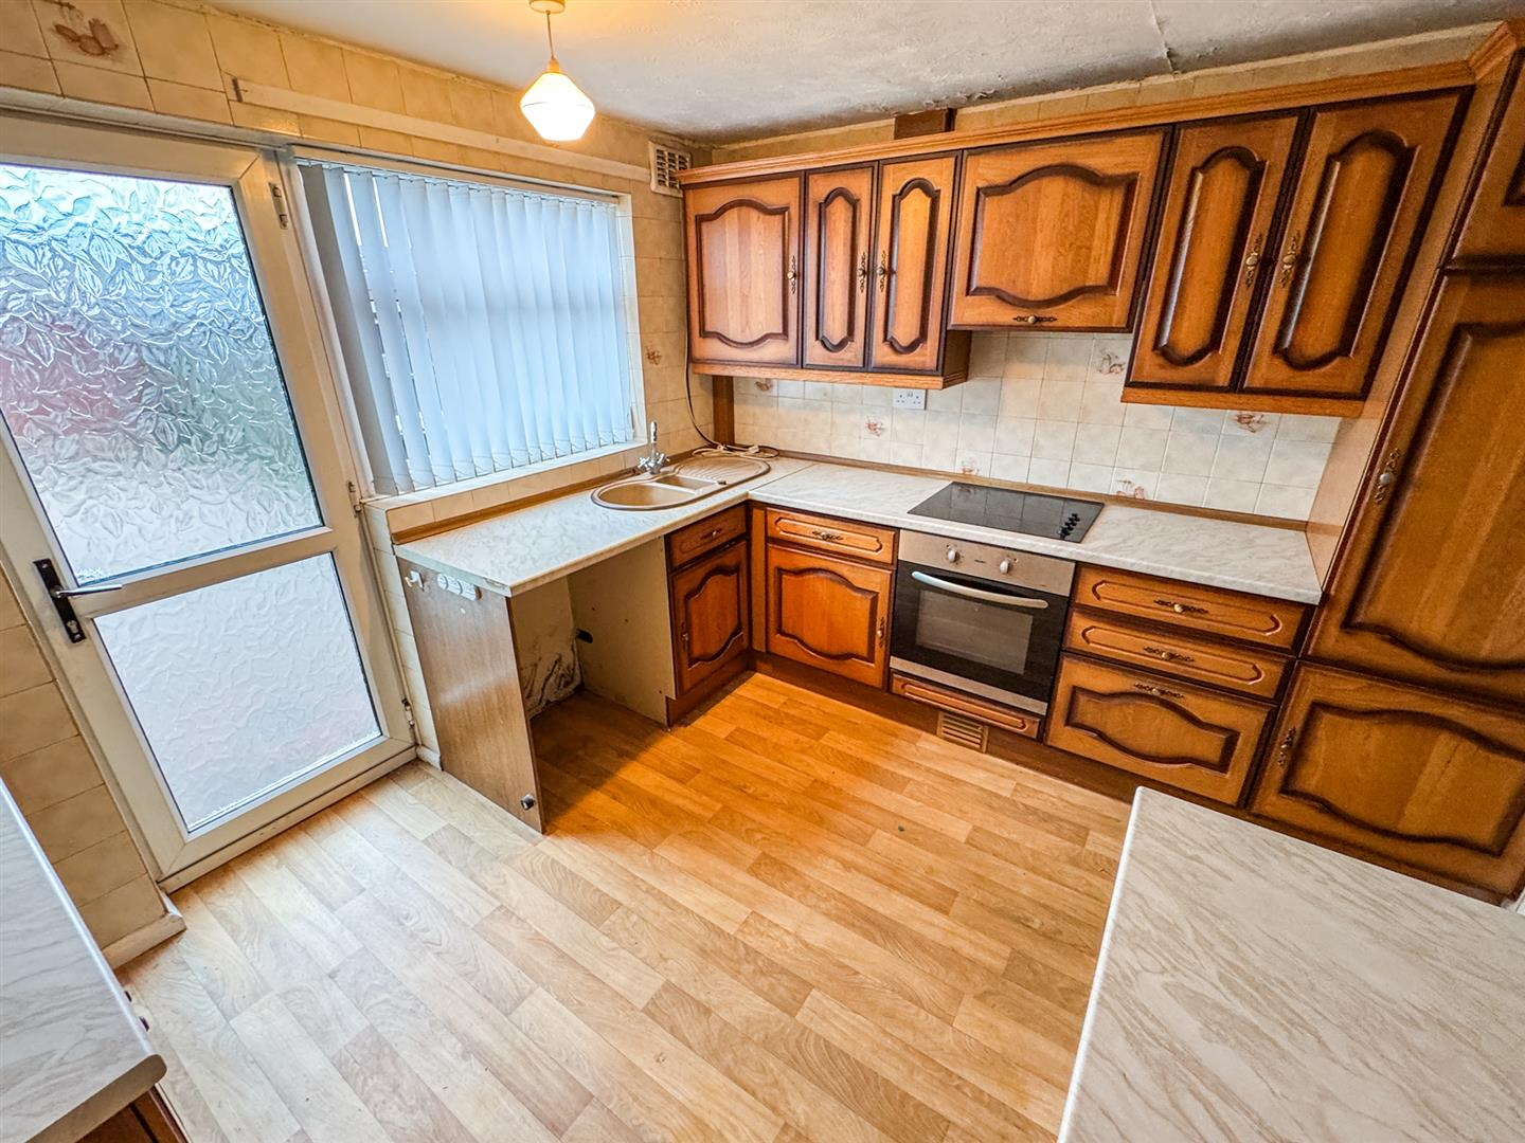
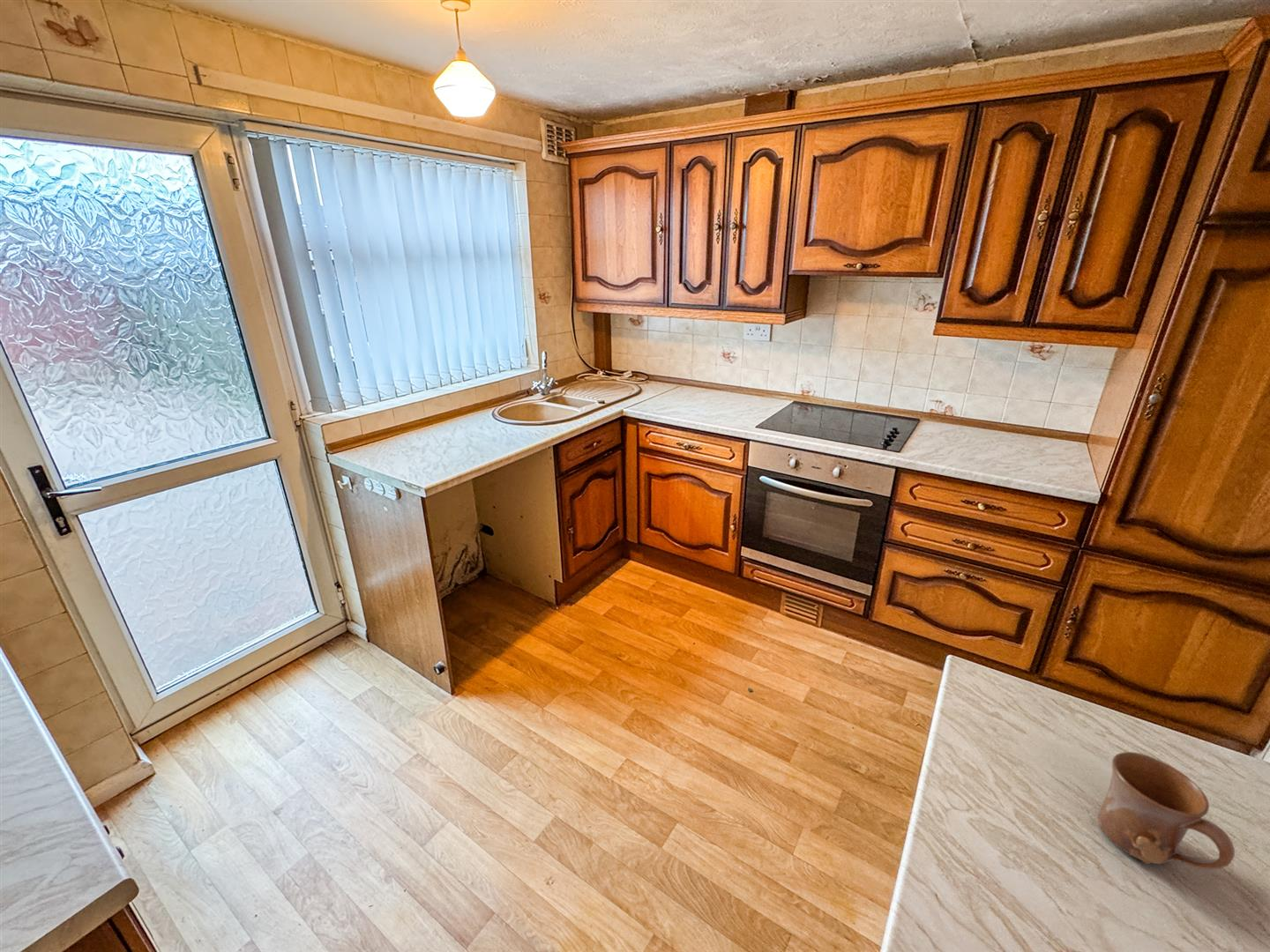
+ mug [1097,751,1236,870]
